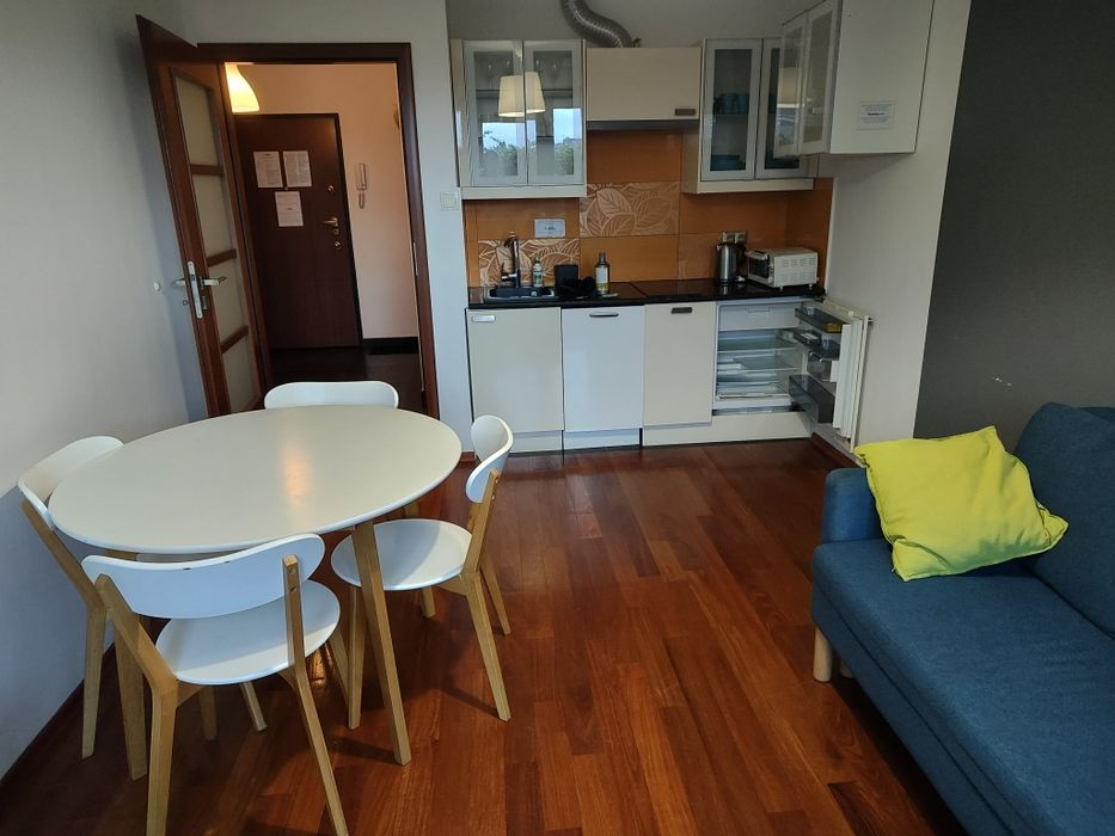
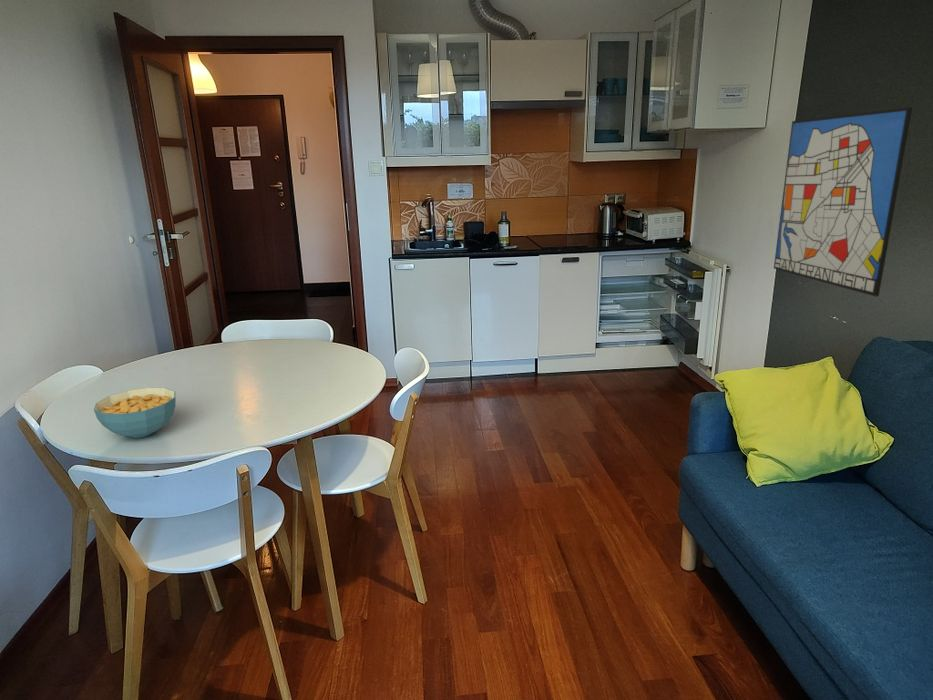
+ cereal bowl [93,387,177,439]
+ wall art [773,106,913,297]
